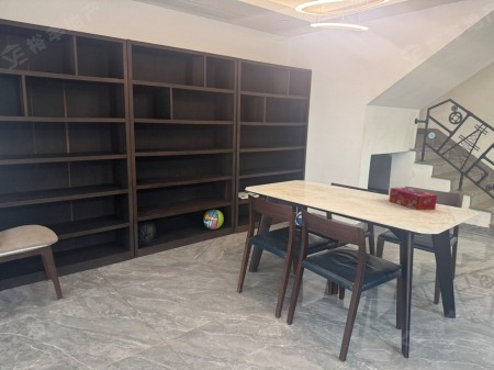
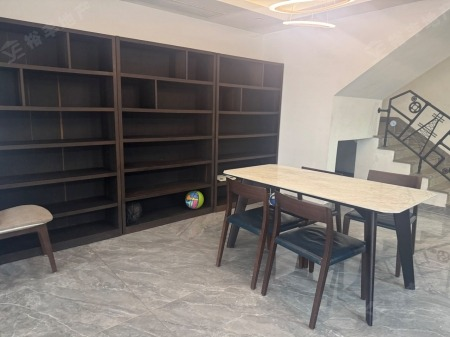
- tissue box [388,187,438,211]
